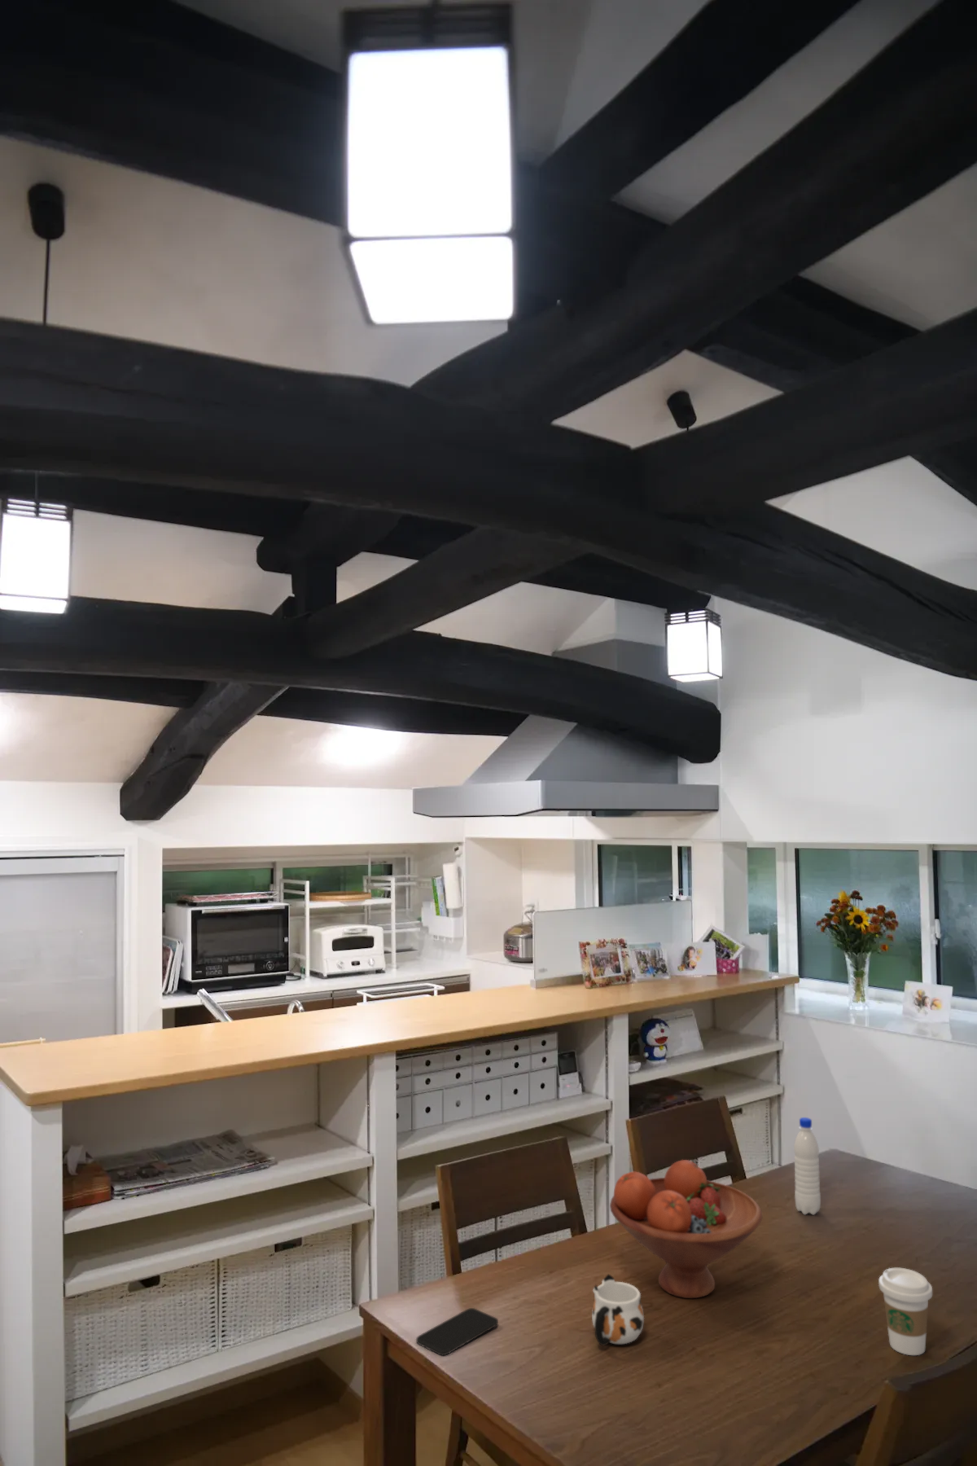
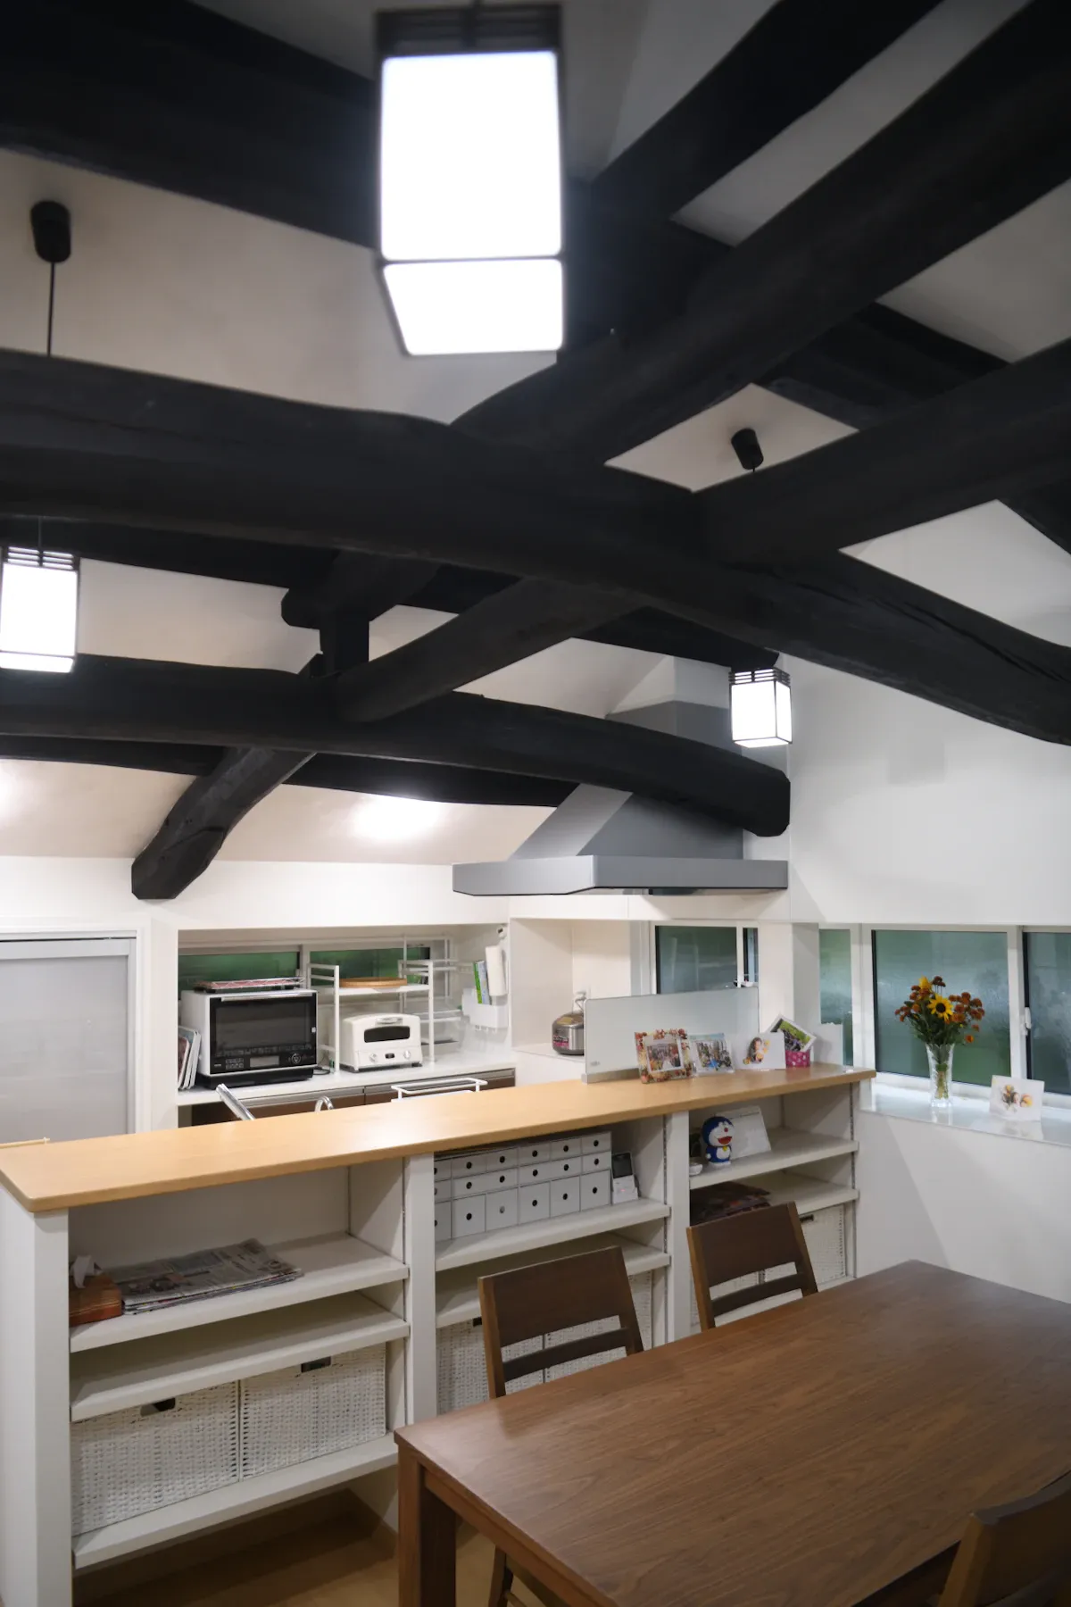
- fruit bowl [610,1159,763,1299]
- mug [591,1274,644,1346]
- smartphone [415,1307,499,1356]
- coffee cup [878,1267,933,1356]
- water bottle [793,1117,821,1216]
